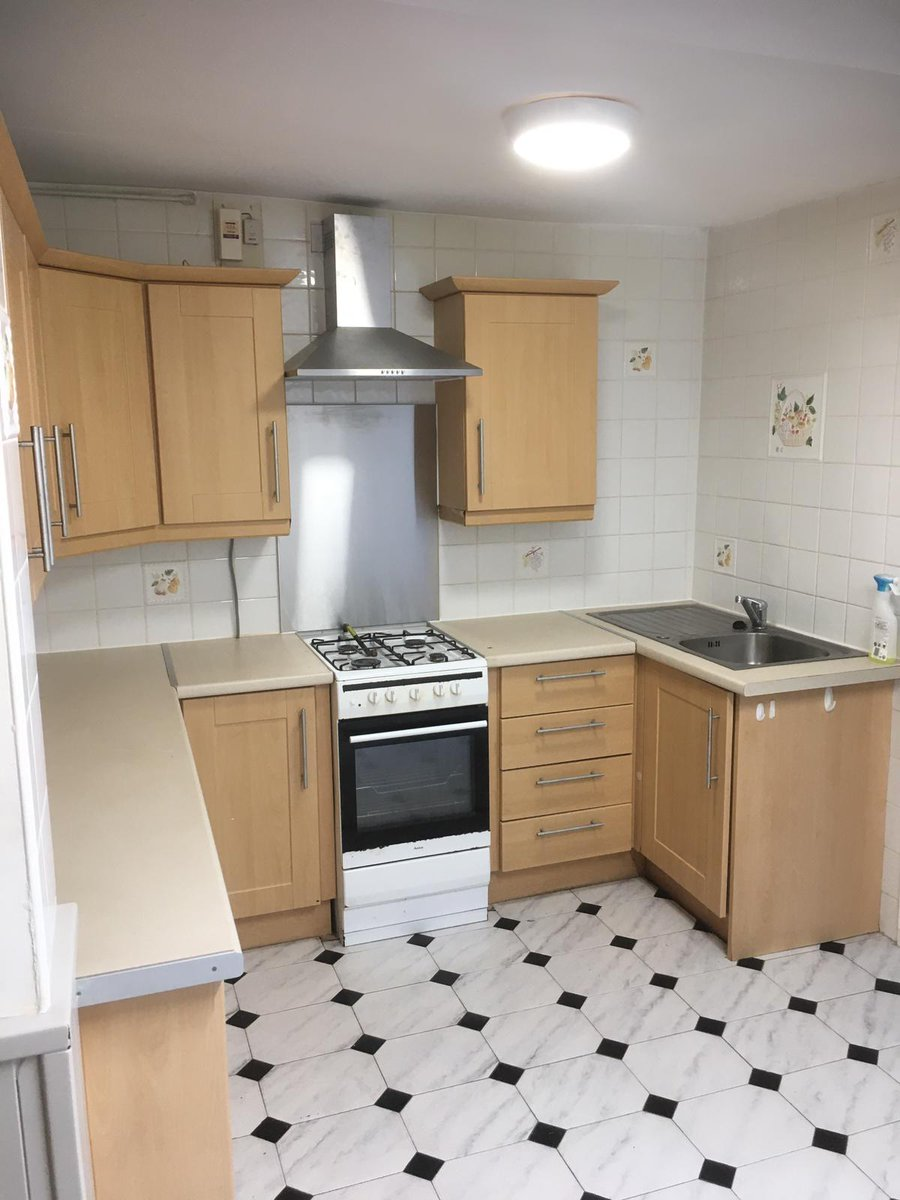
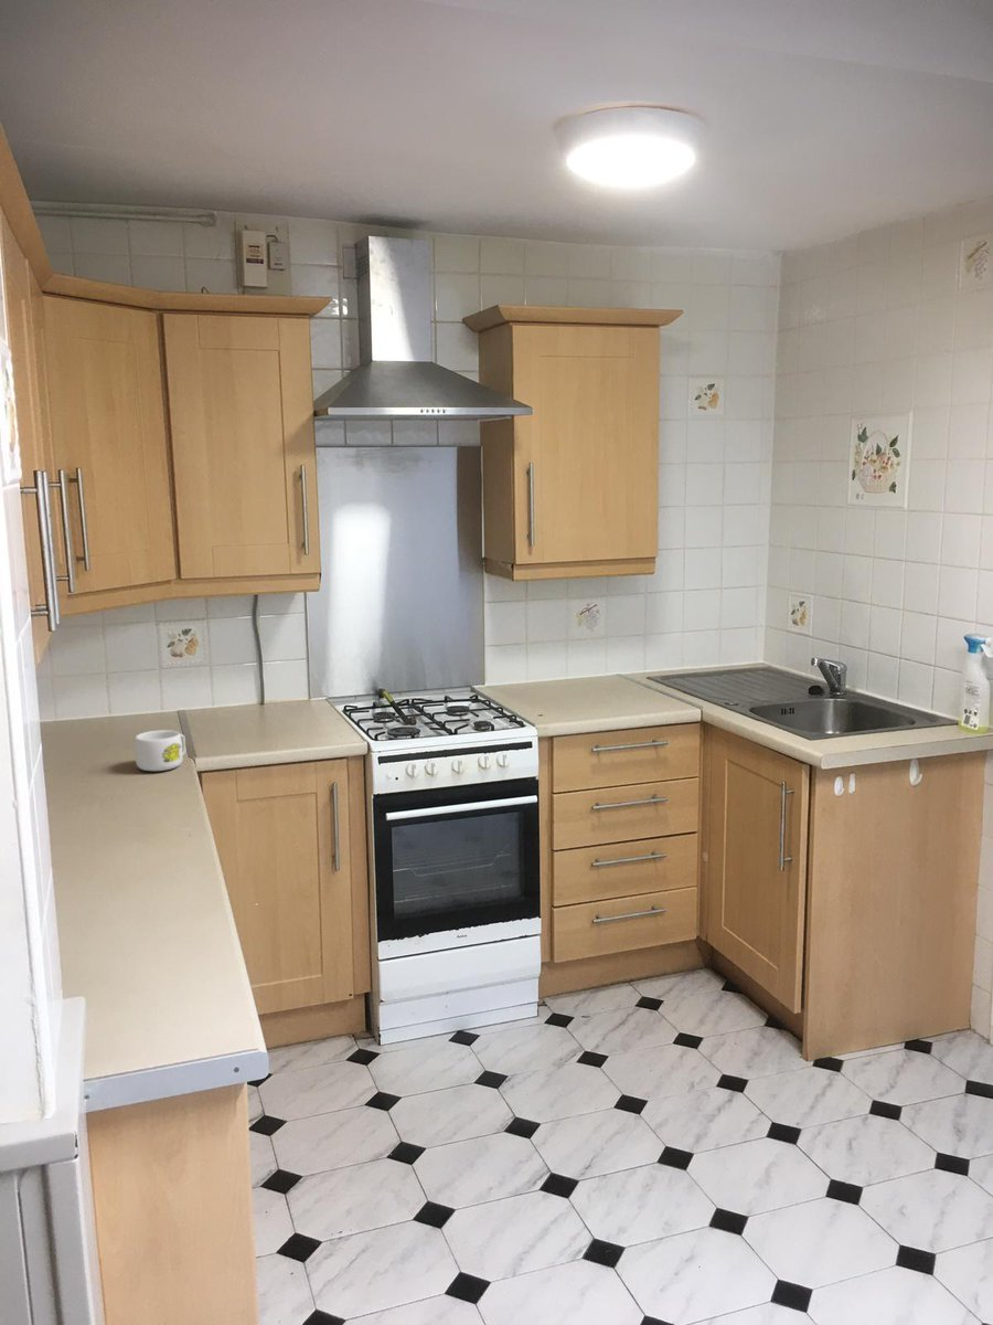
+ mug [134,729,186,772]
